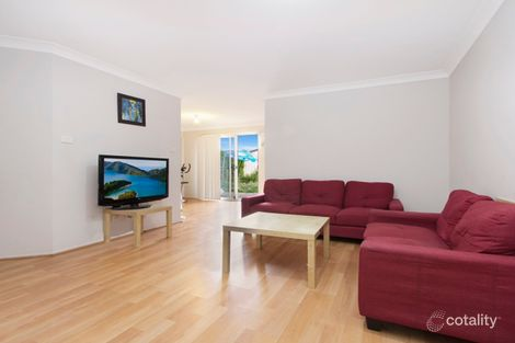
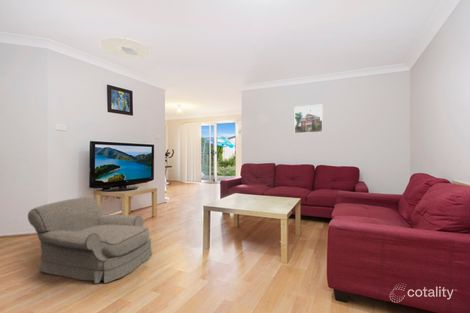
+ ceiling light [98,36,152,60]
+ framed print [294,103,324,134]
+ armchair [27,196,153,284]
